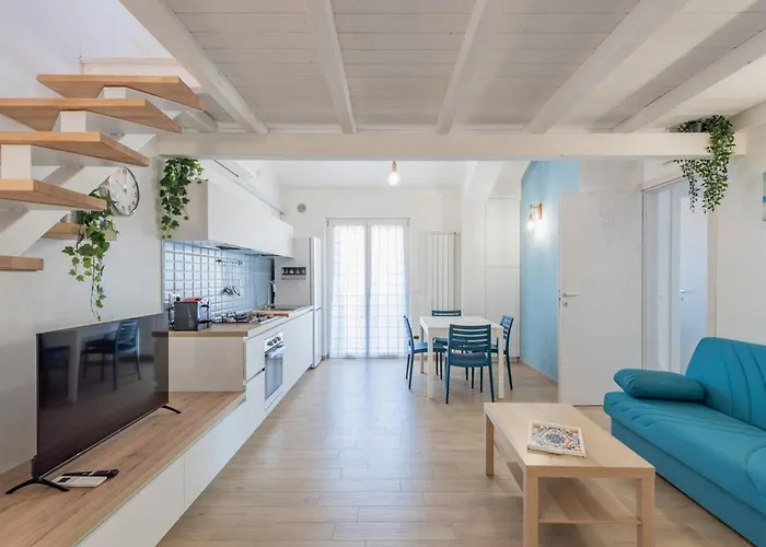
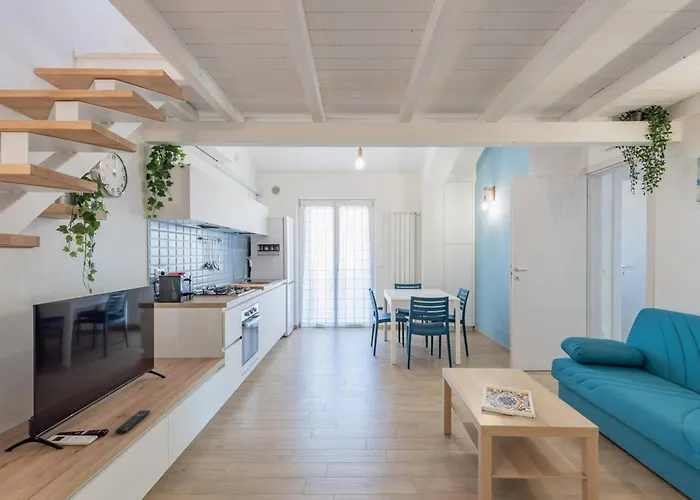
+ remote control [114,409,151,435]
